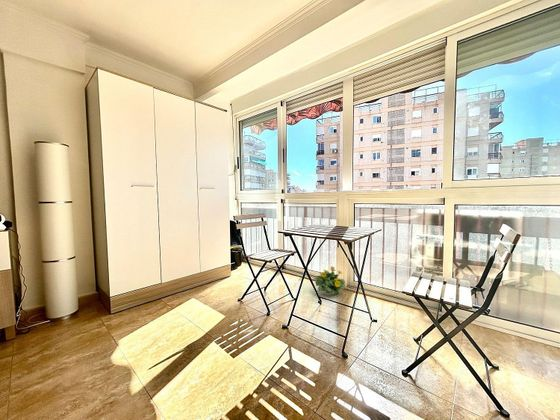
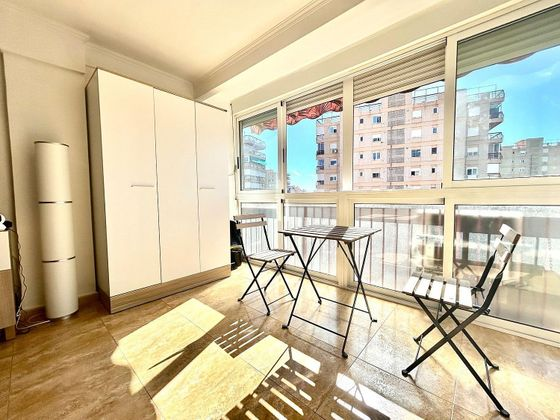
- flowering plant [313,265,346,296]
